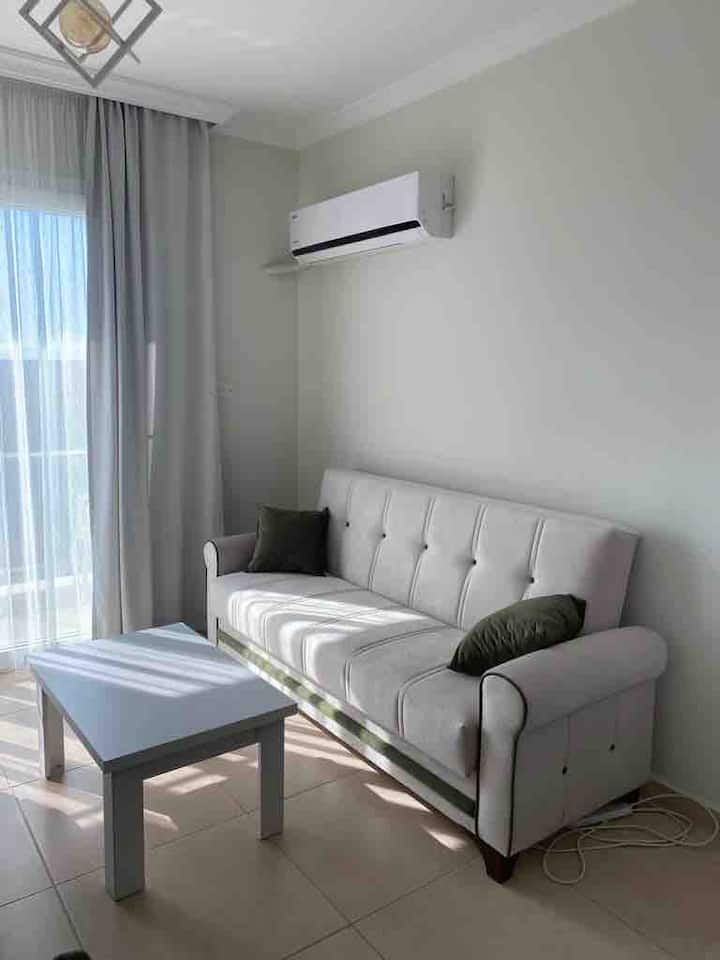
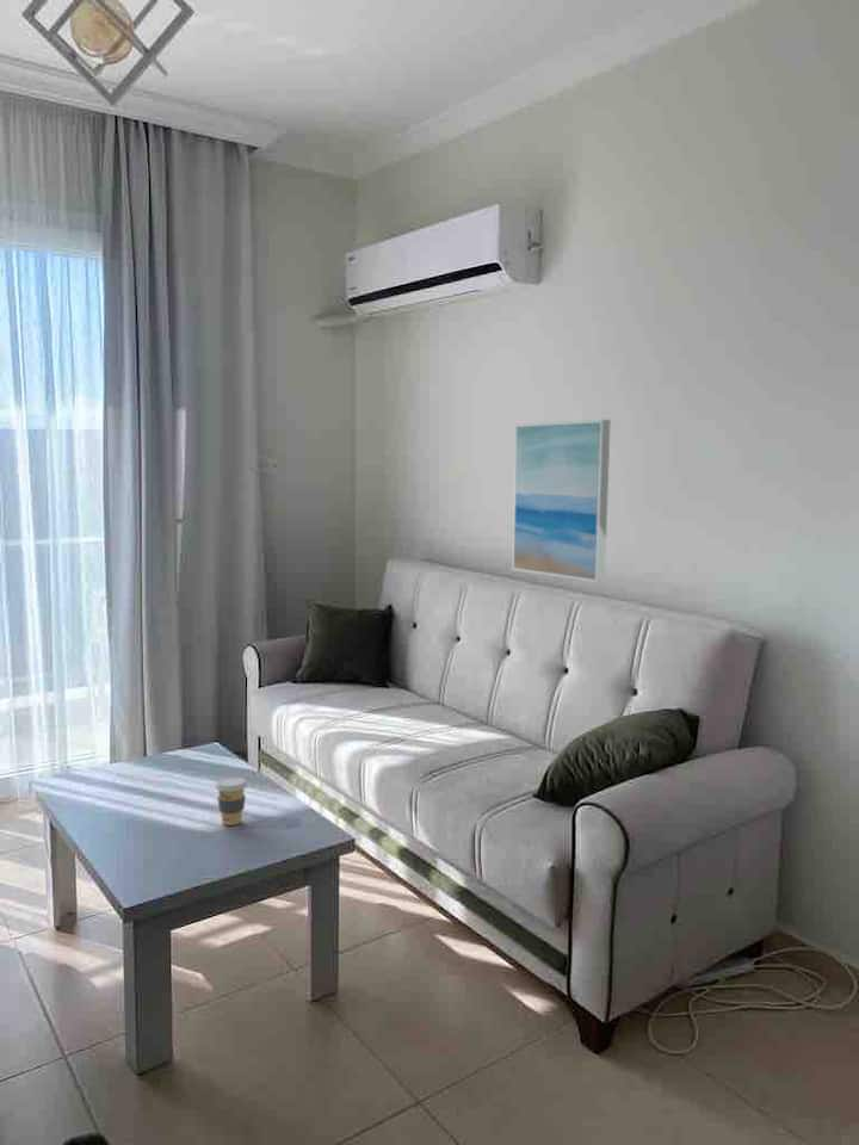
+ coffee cup [215,775,248,827]
+ wall art [511,419,612,583]
